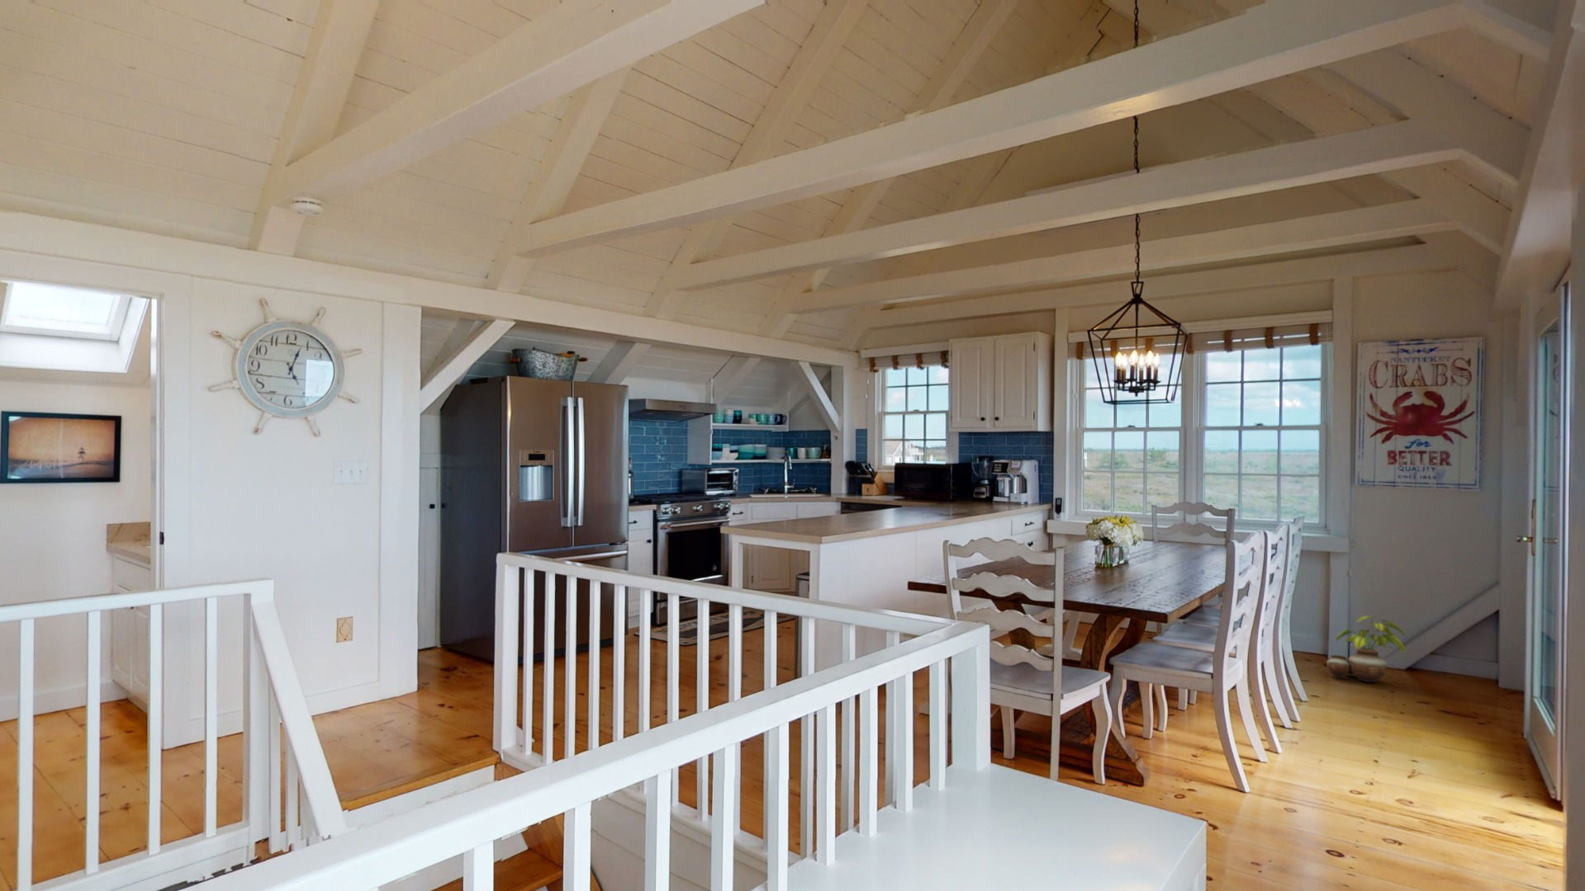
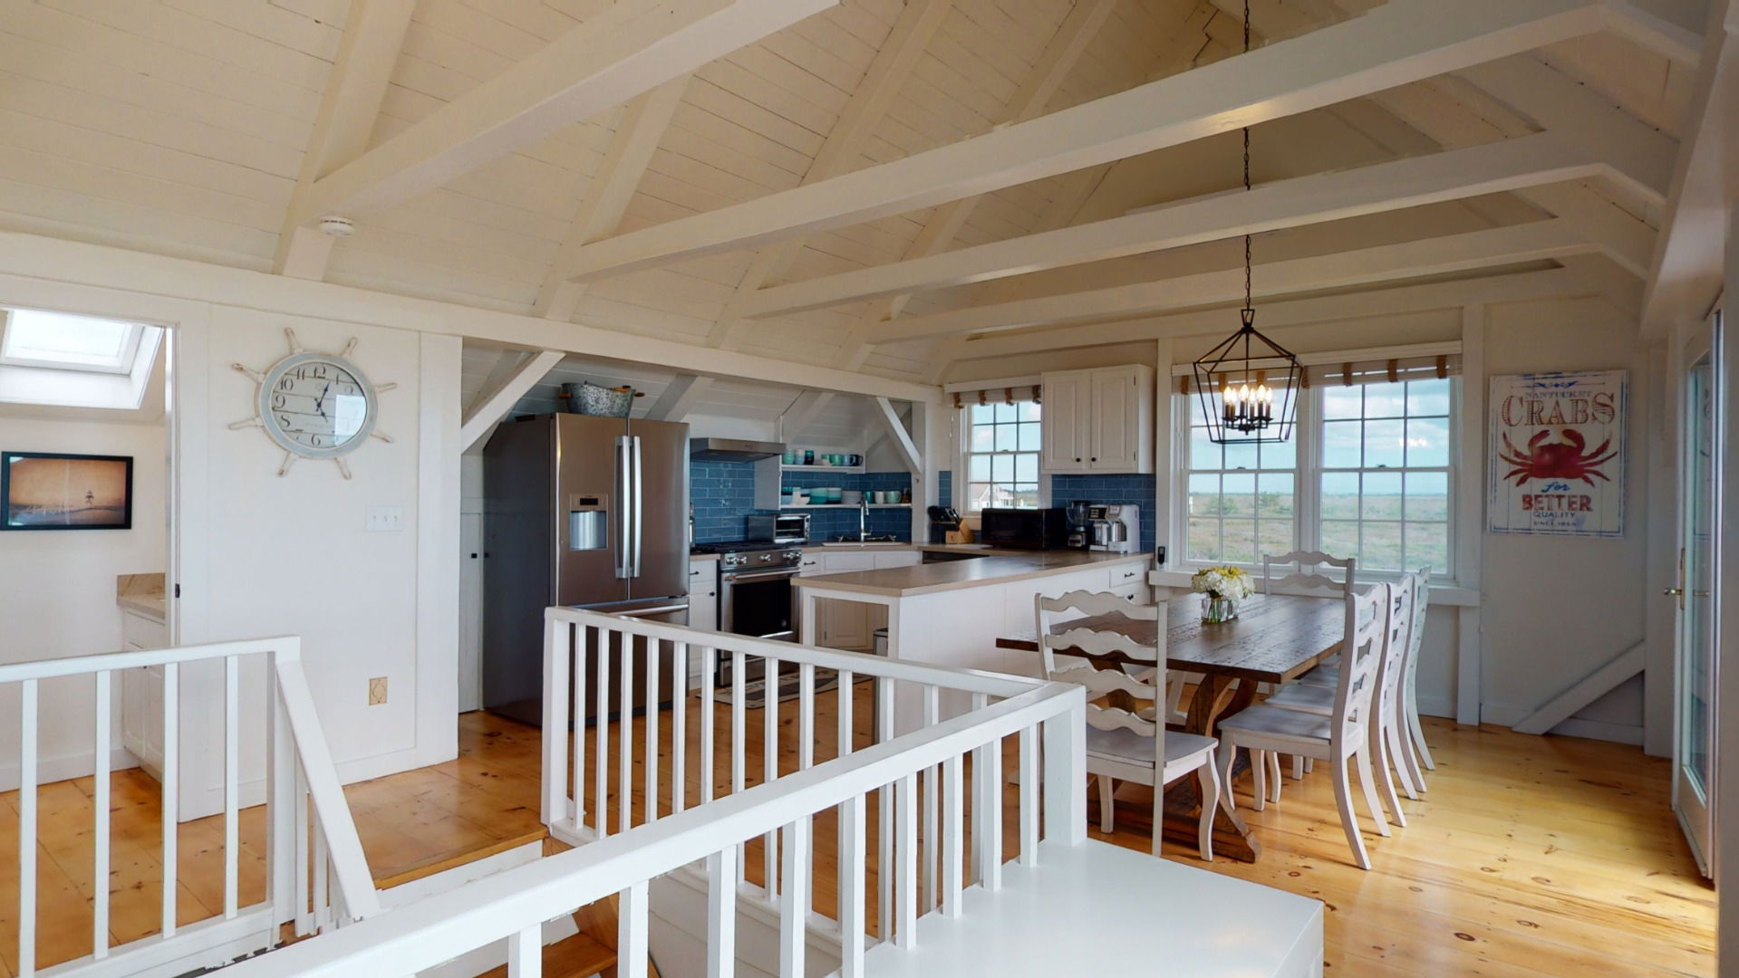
- potted plant [1326,615,1406,683]
